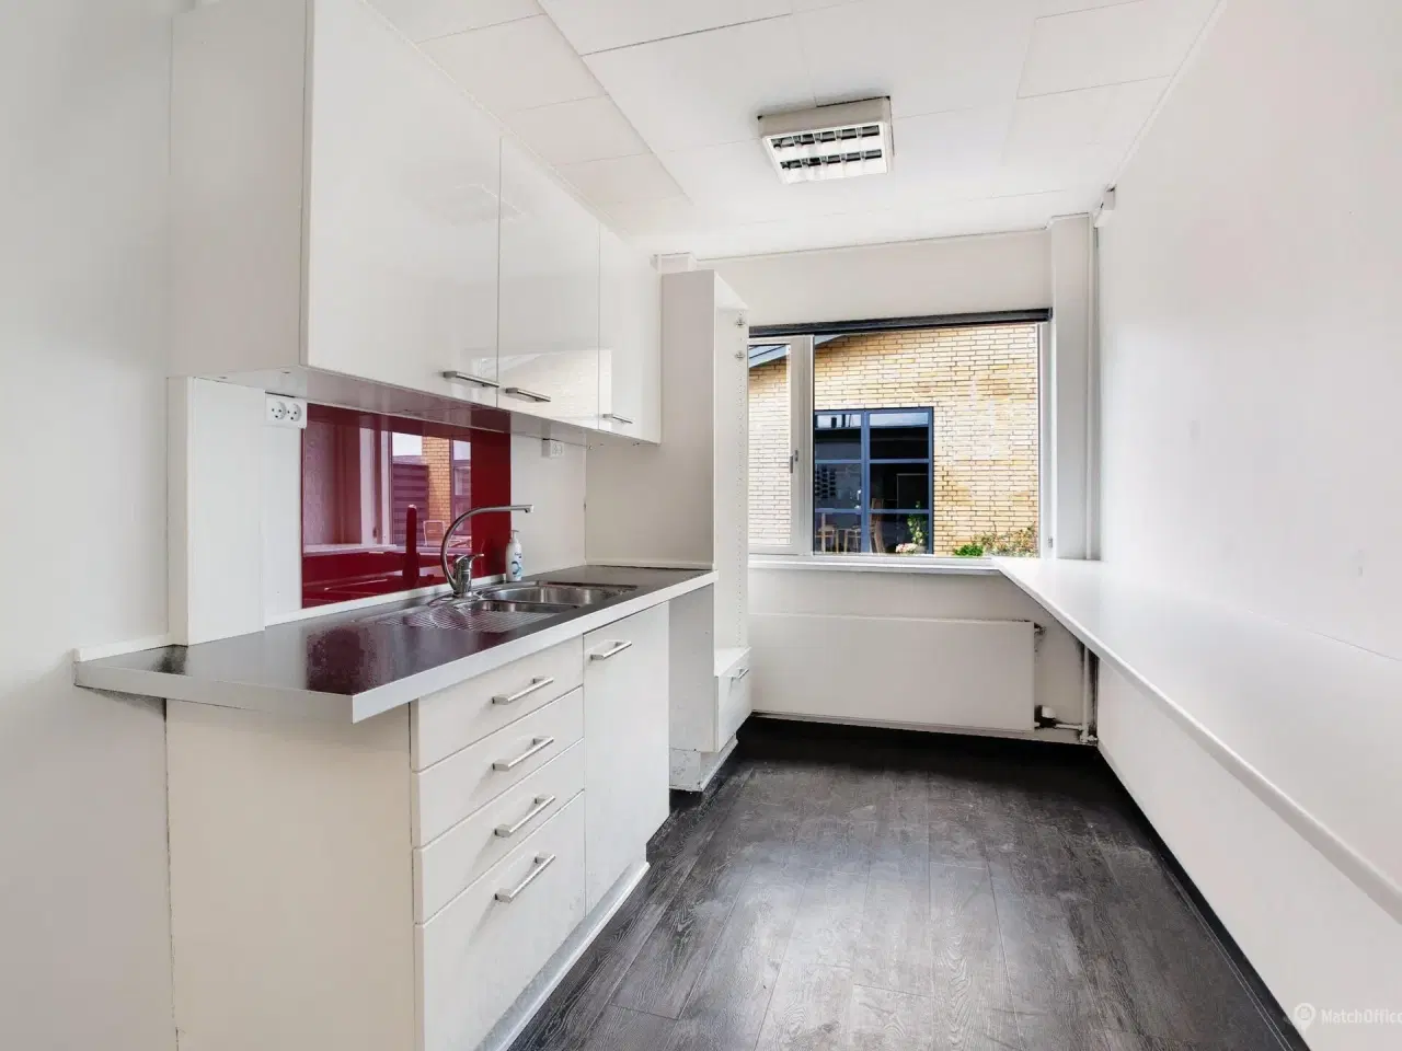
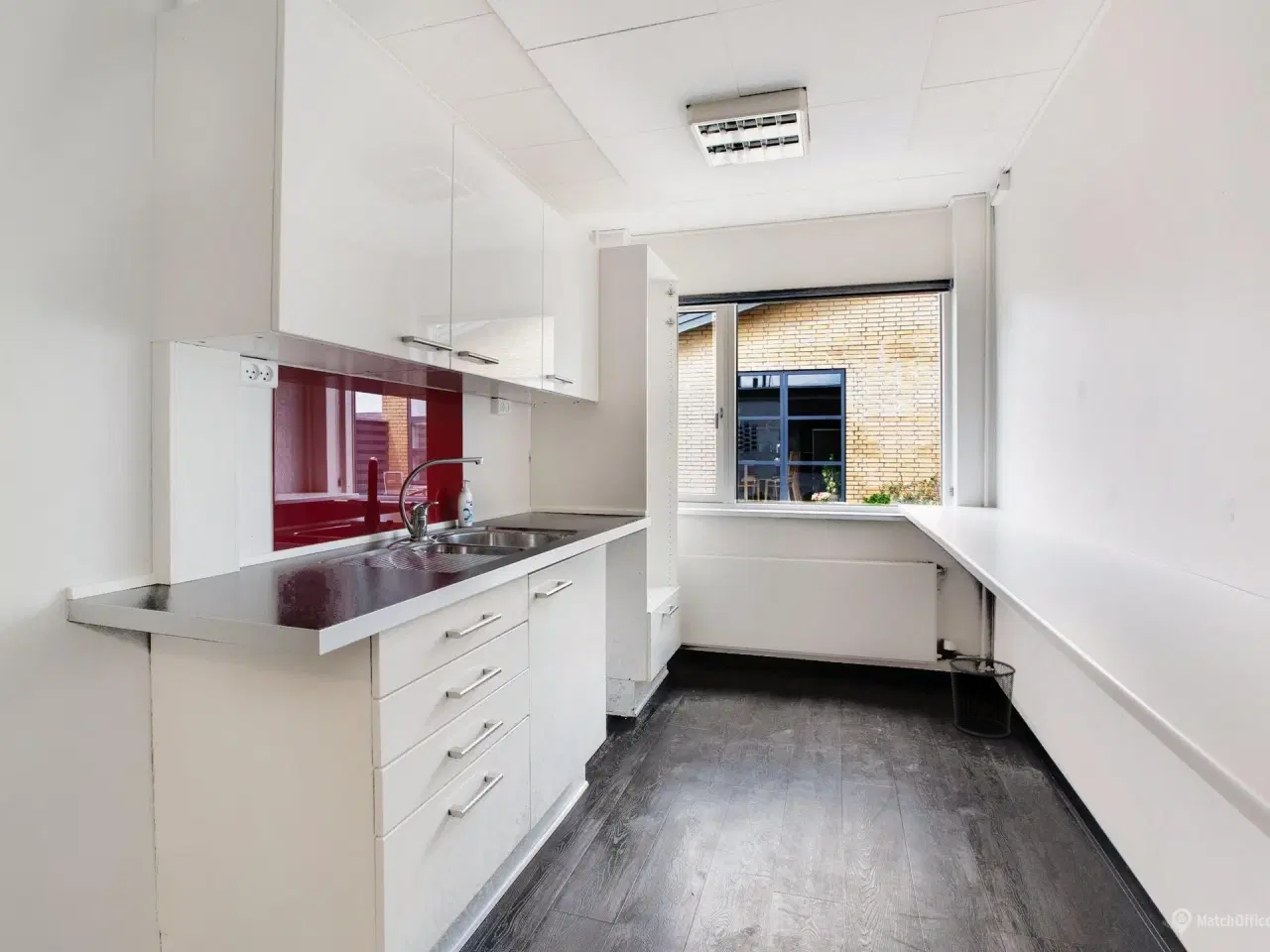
+ waste bin [948,656,1017,739]
